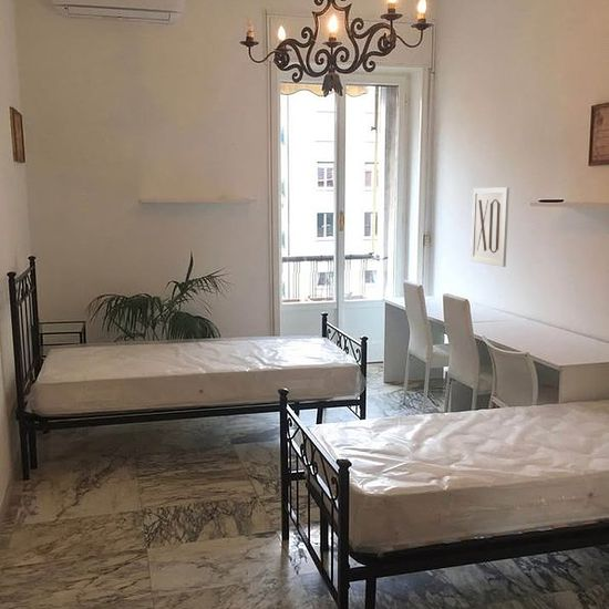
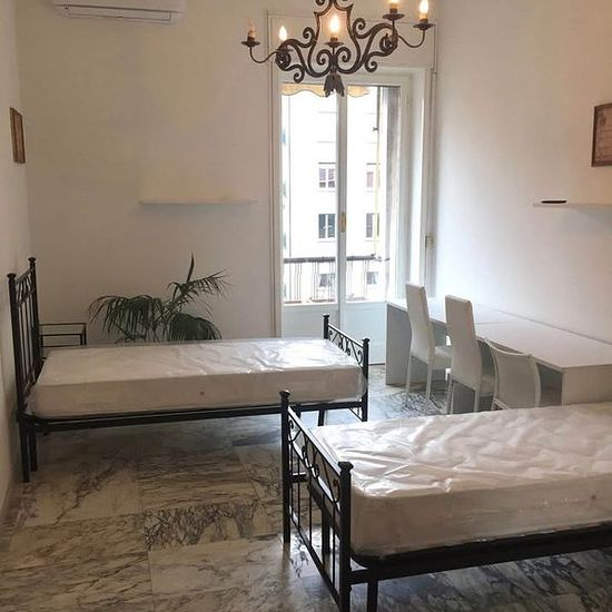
- wall art [469,186,510,268]
